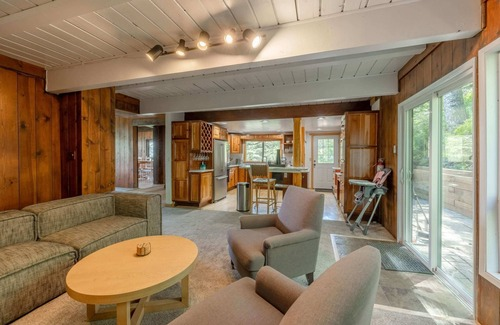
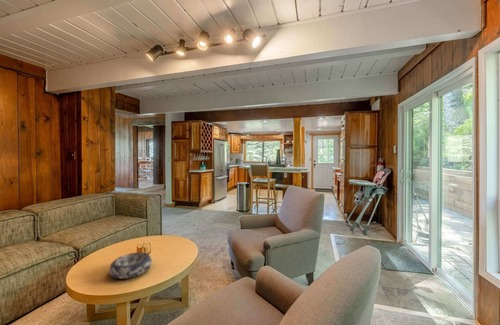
+ decorative bowl [108,251,153,280]
